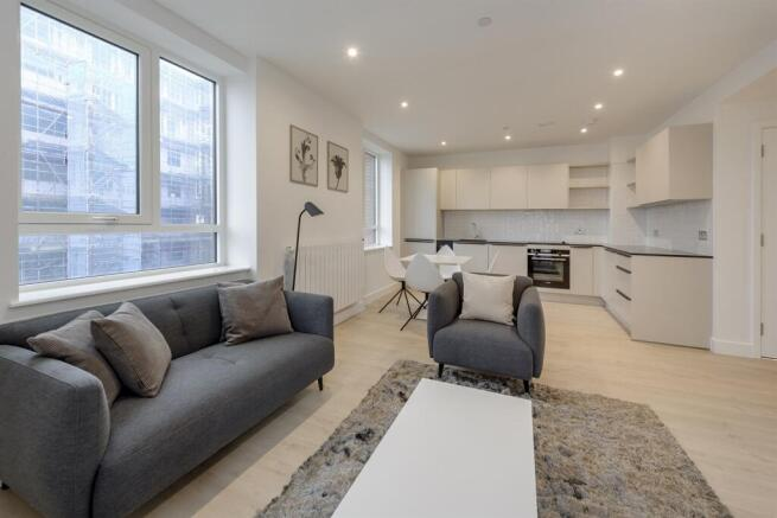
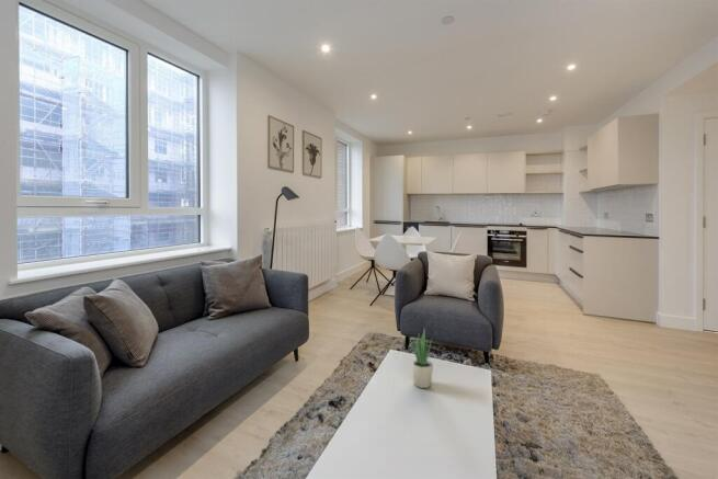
+ potted plant [408,326,434,389]
